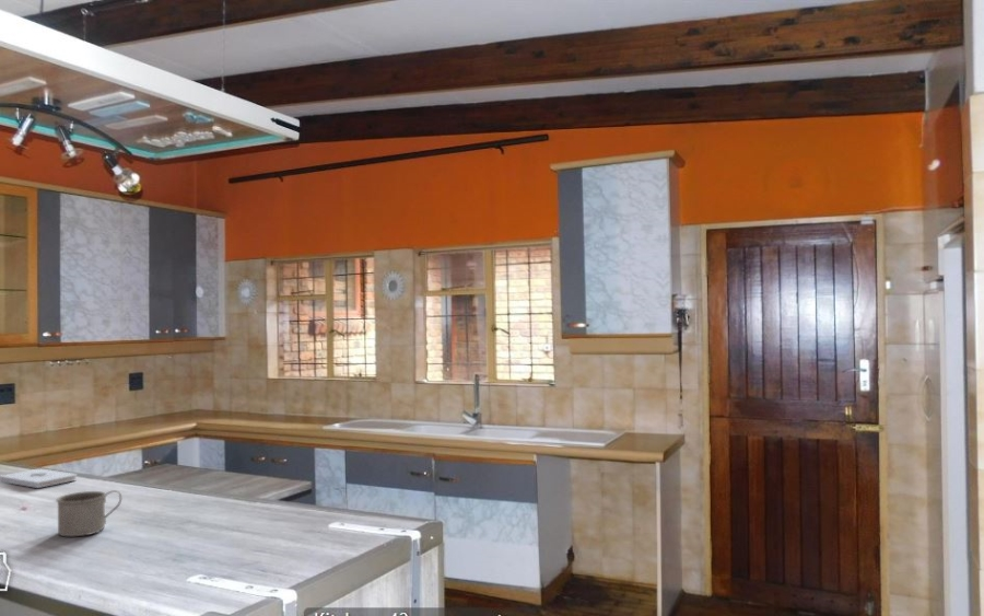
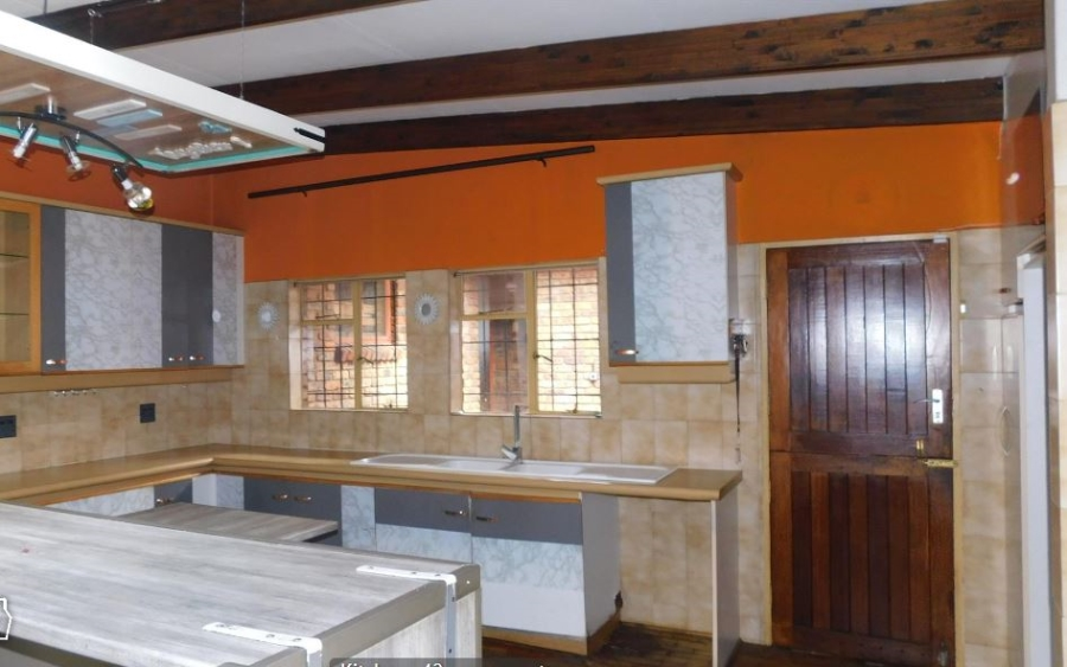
- mug [55,489,122,538]
- notepad [0,467,78,489]
